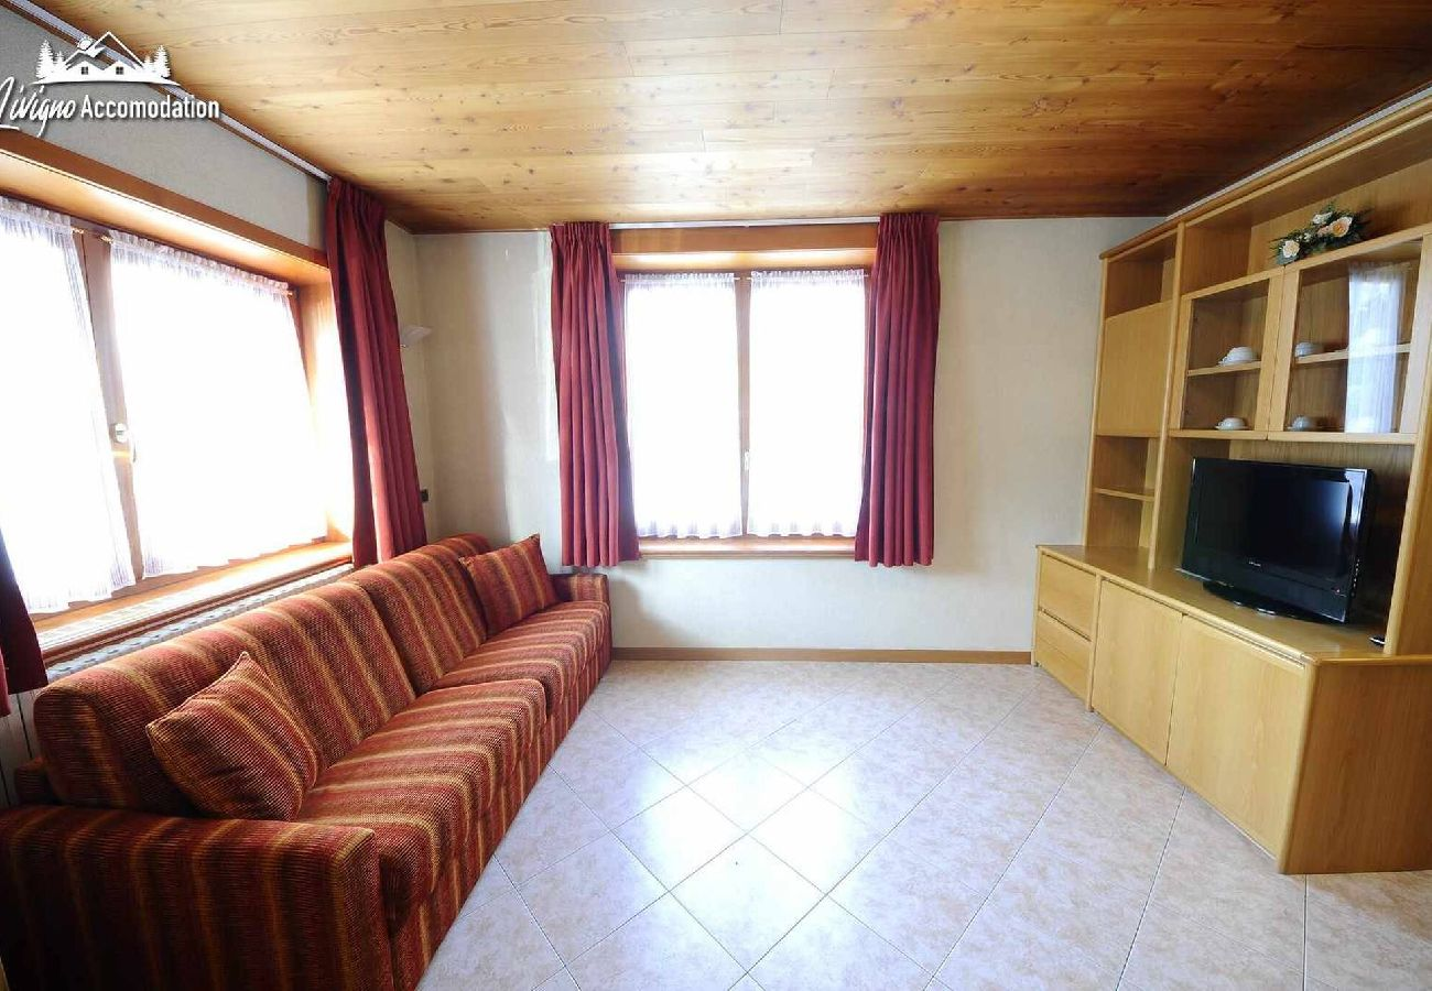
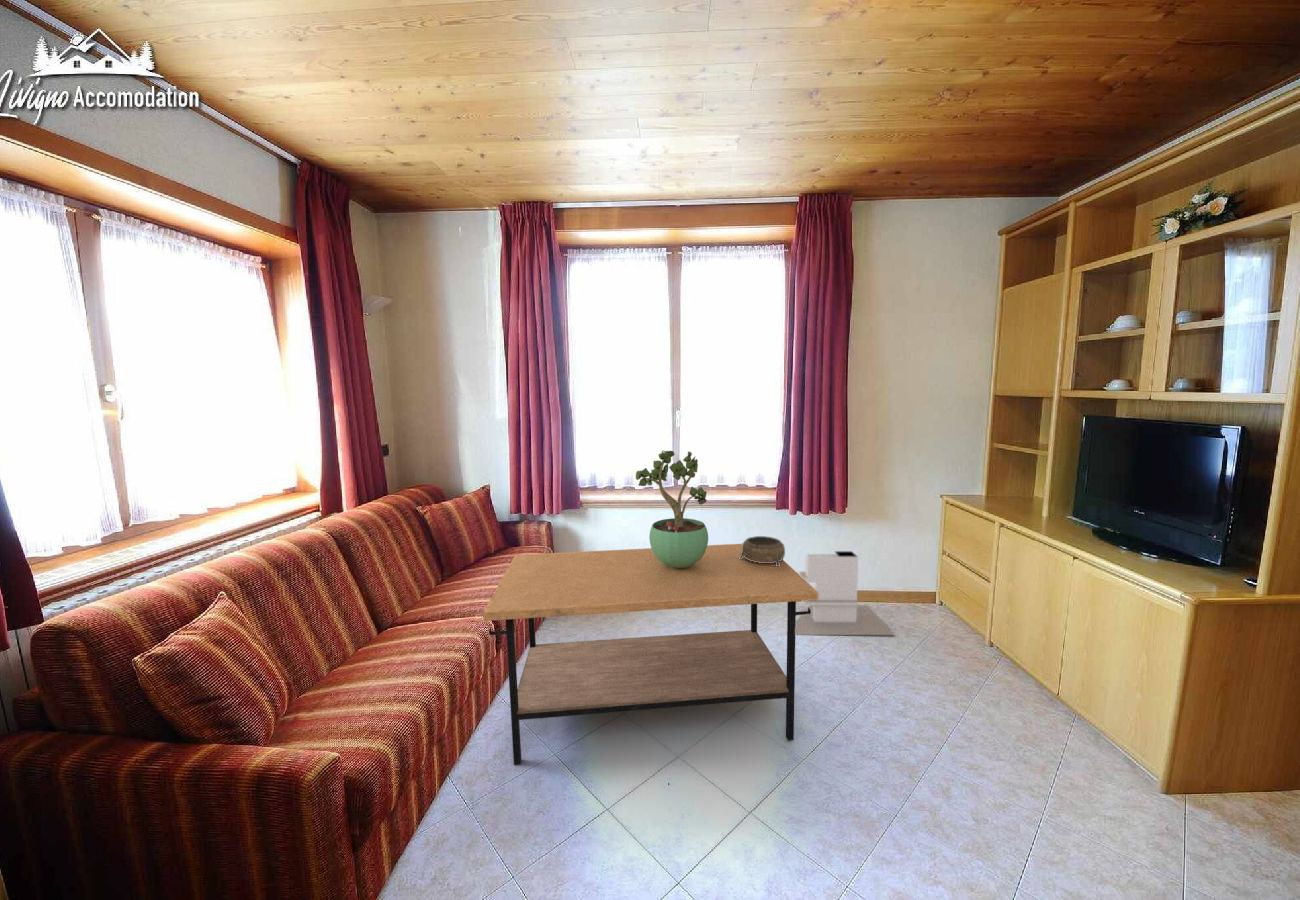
+ decorative bowl [739,535,786,566]
+ coffee table [482,543,818,766]
+ potted plant [635,450,709,568]
+ fireplace [785,550,895,636]
